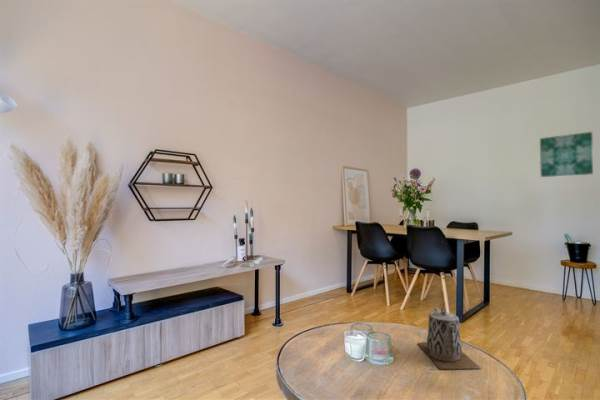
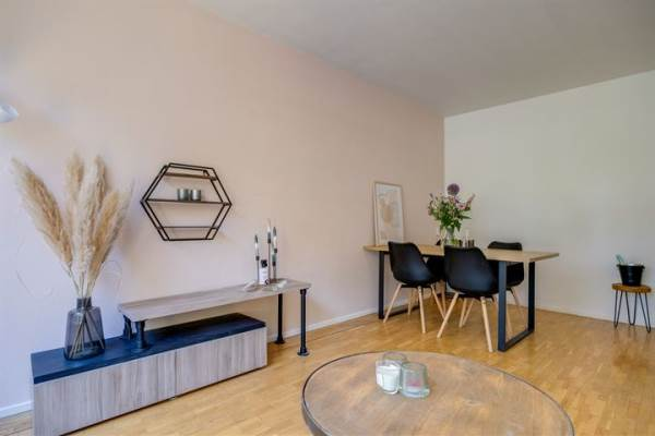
- wall art [539,131,594,178]
- teapot [416,306,482,370]
